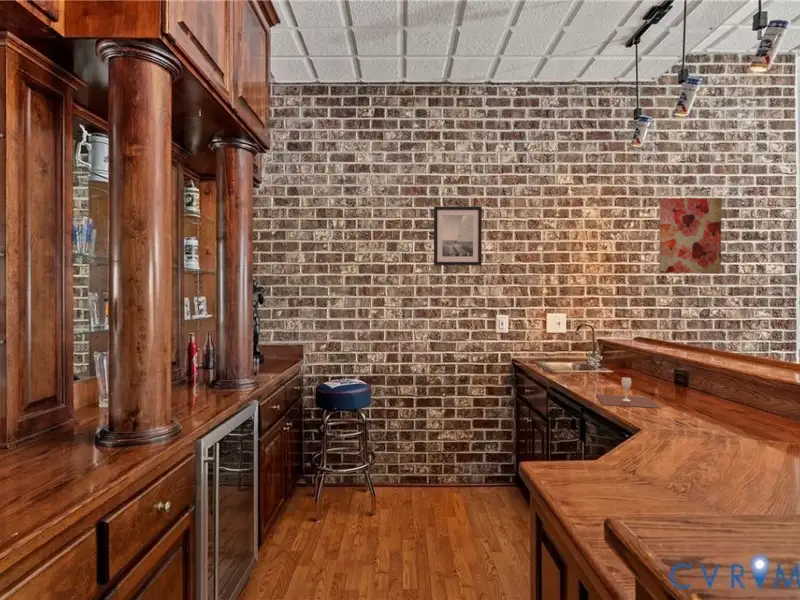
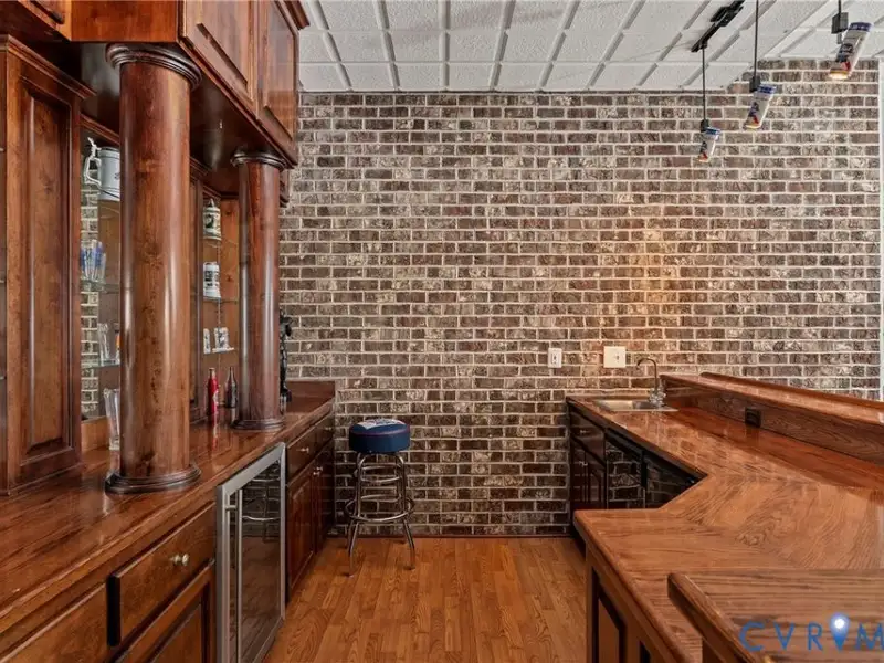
- wine glass [595,376,662,409]
- wall art [658,197,722,274]
- wall art [433,205,483,266]
